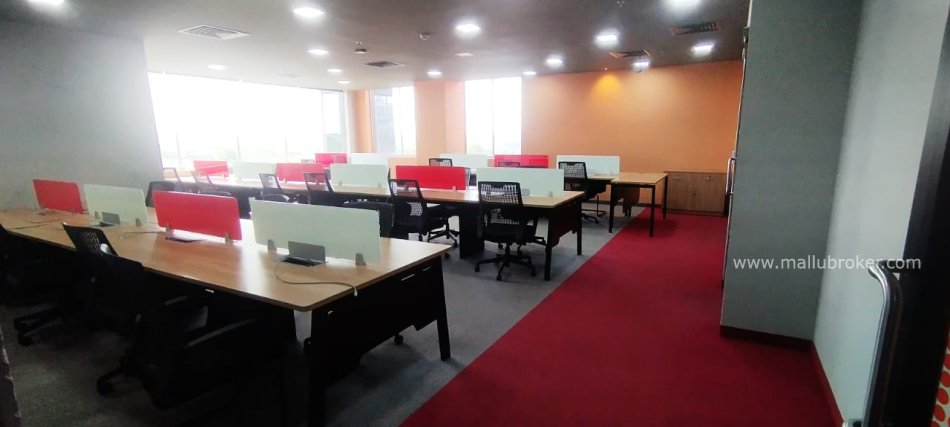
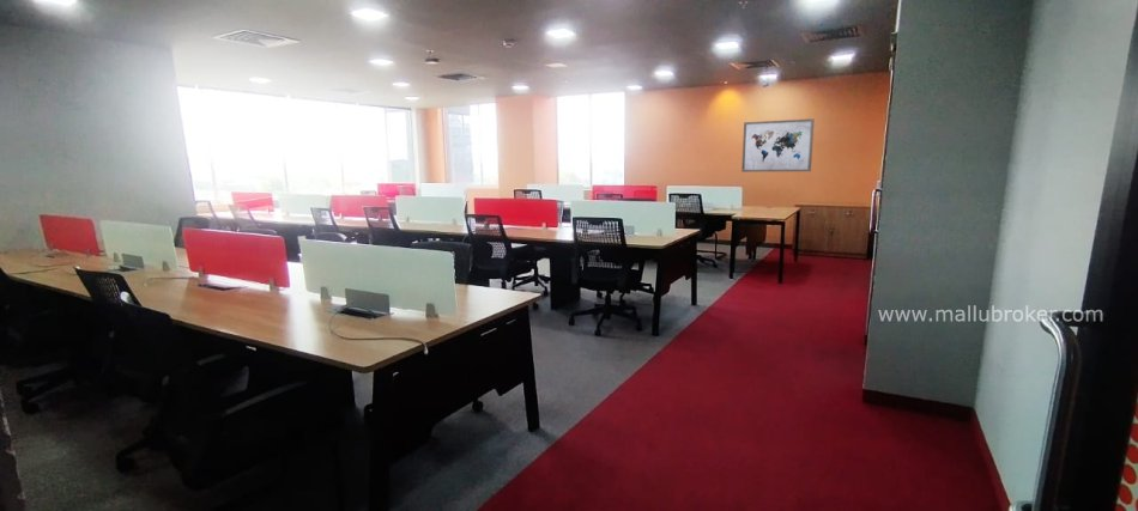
+ wall art [740,118,816,174]
